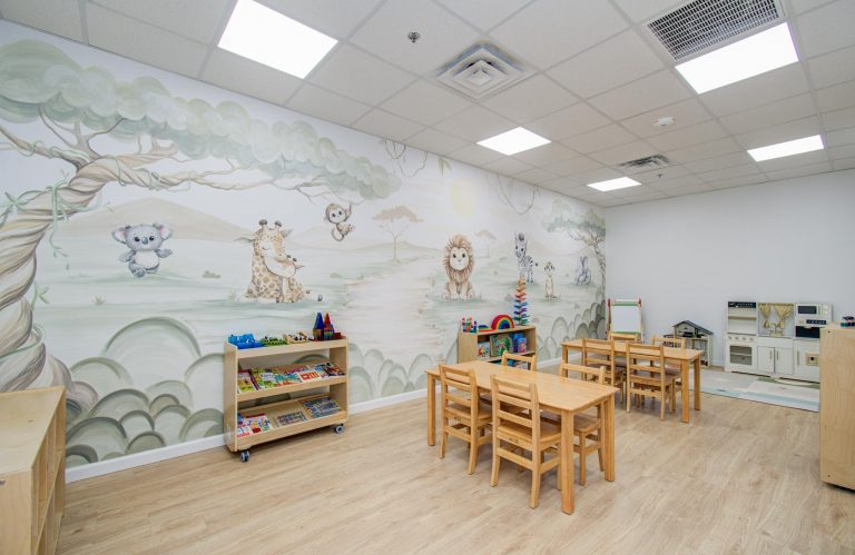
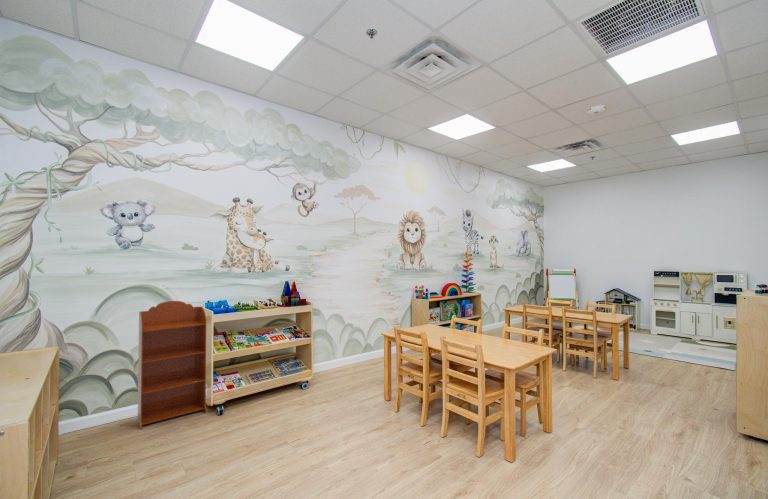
+ bookcase [137,300,208,430]
